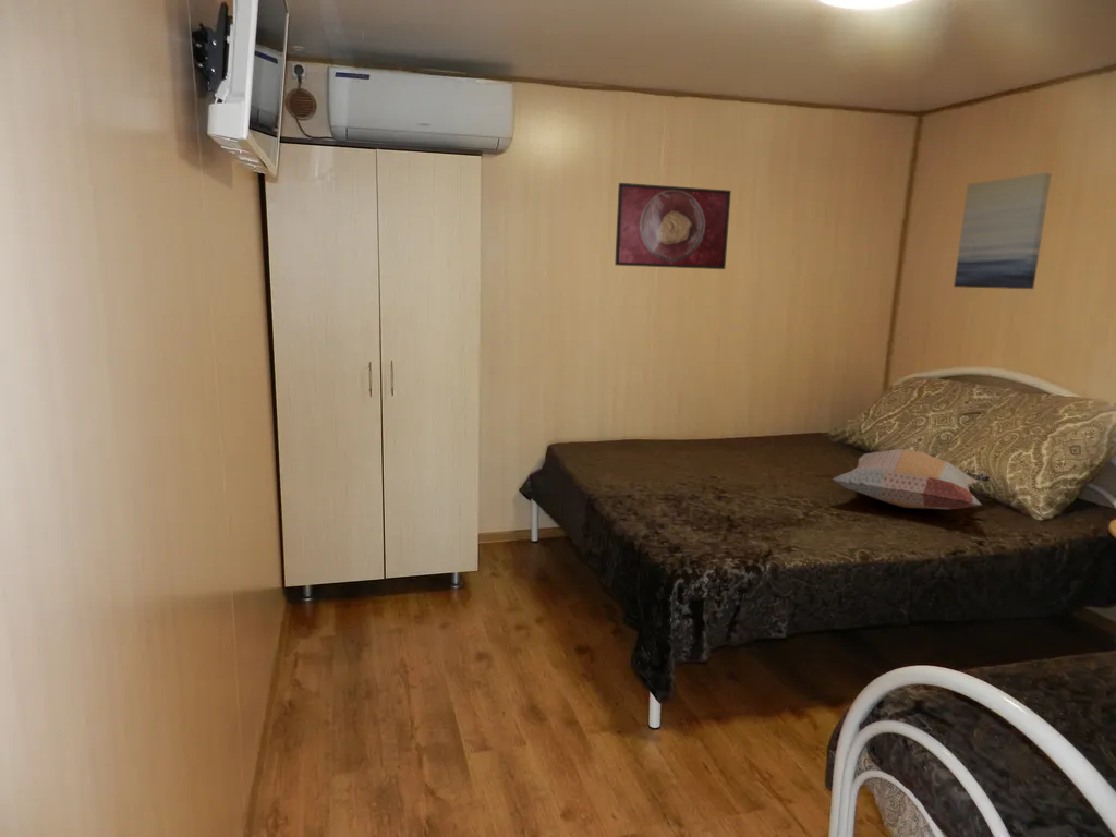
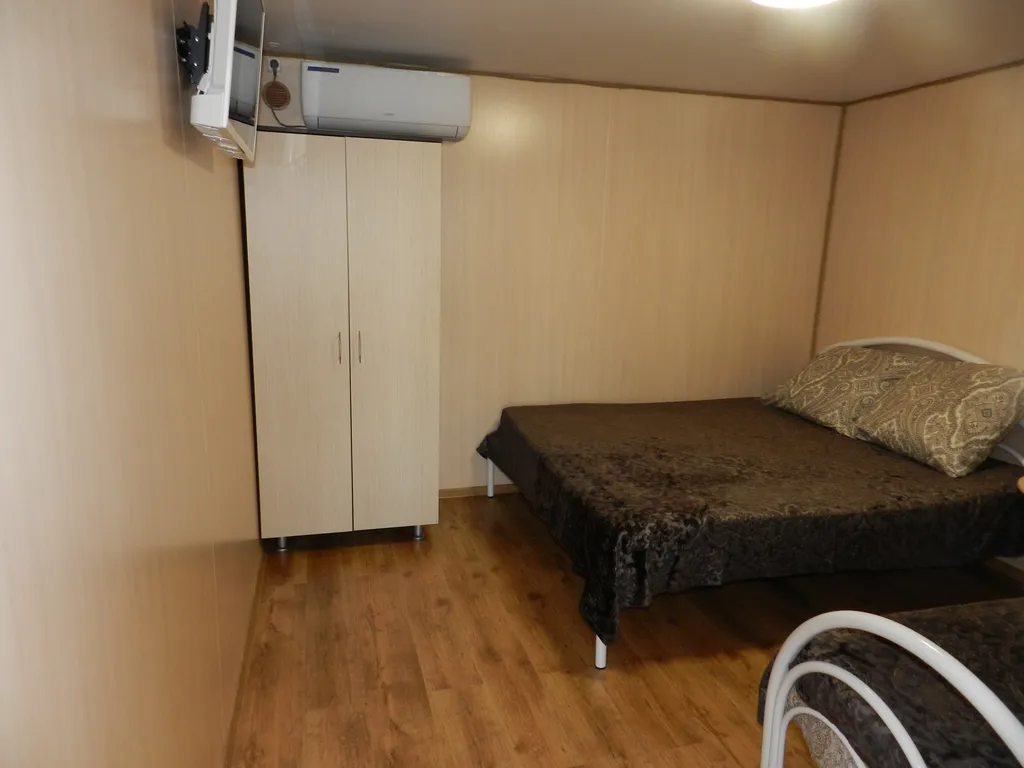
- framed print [614,182,732,270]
- wall art [953,172,1053,290]
- decorative pillow [830,448,991,510]
